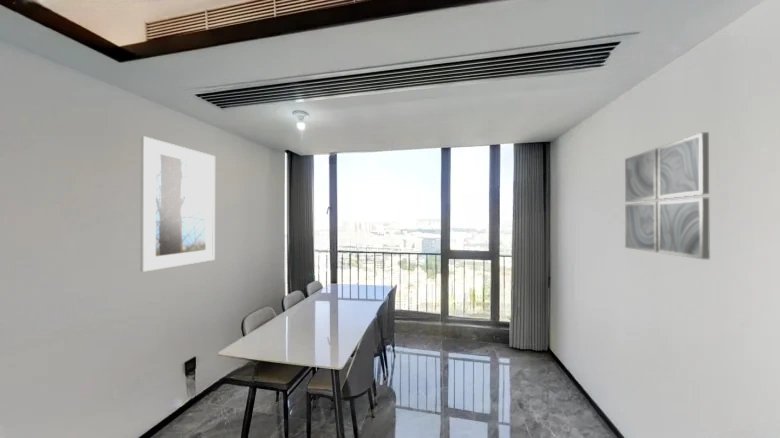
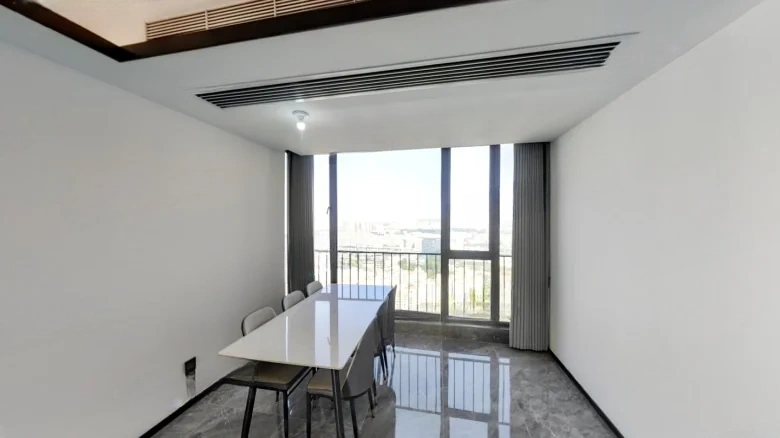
- wall art [624,131,711,260]
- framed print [139,135,216,273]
